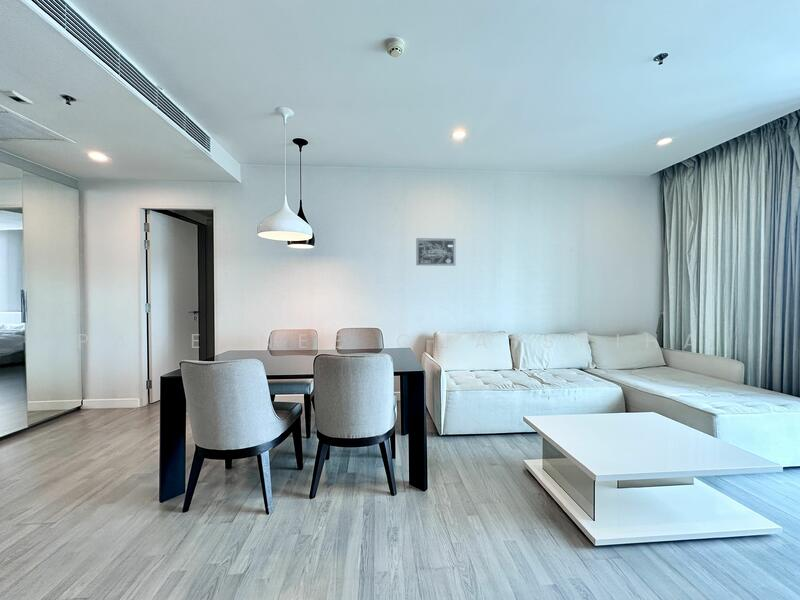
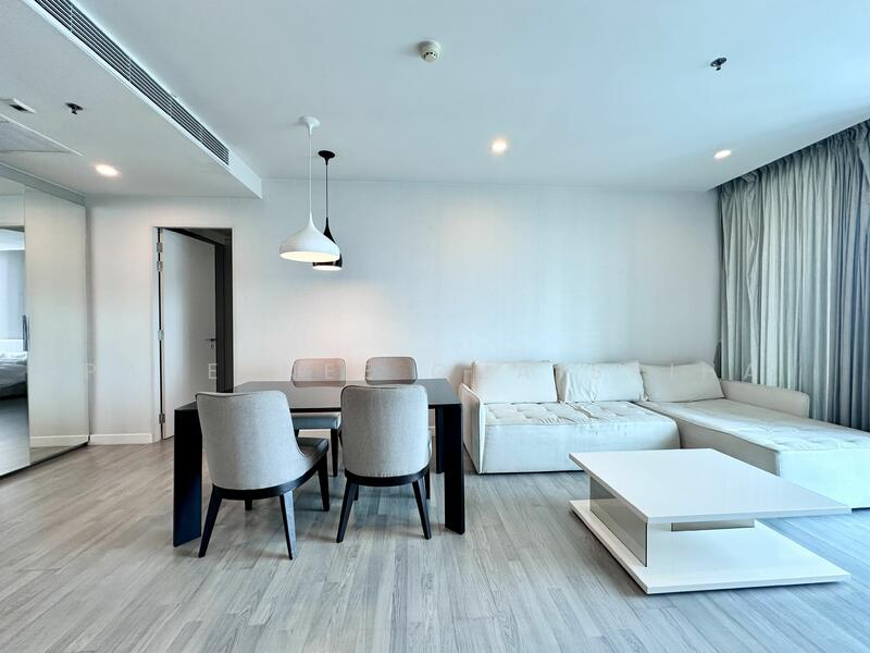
- wall art [415,237,456,266]
